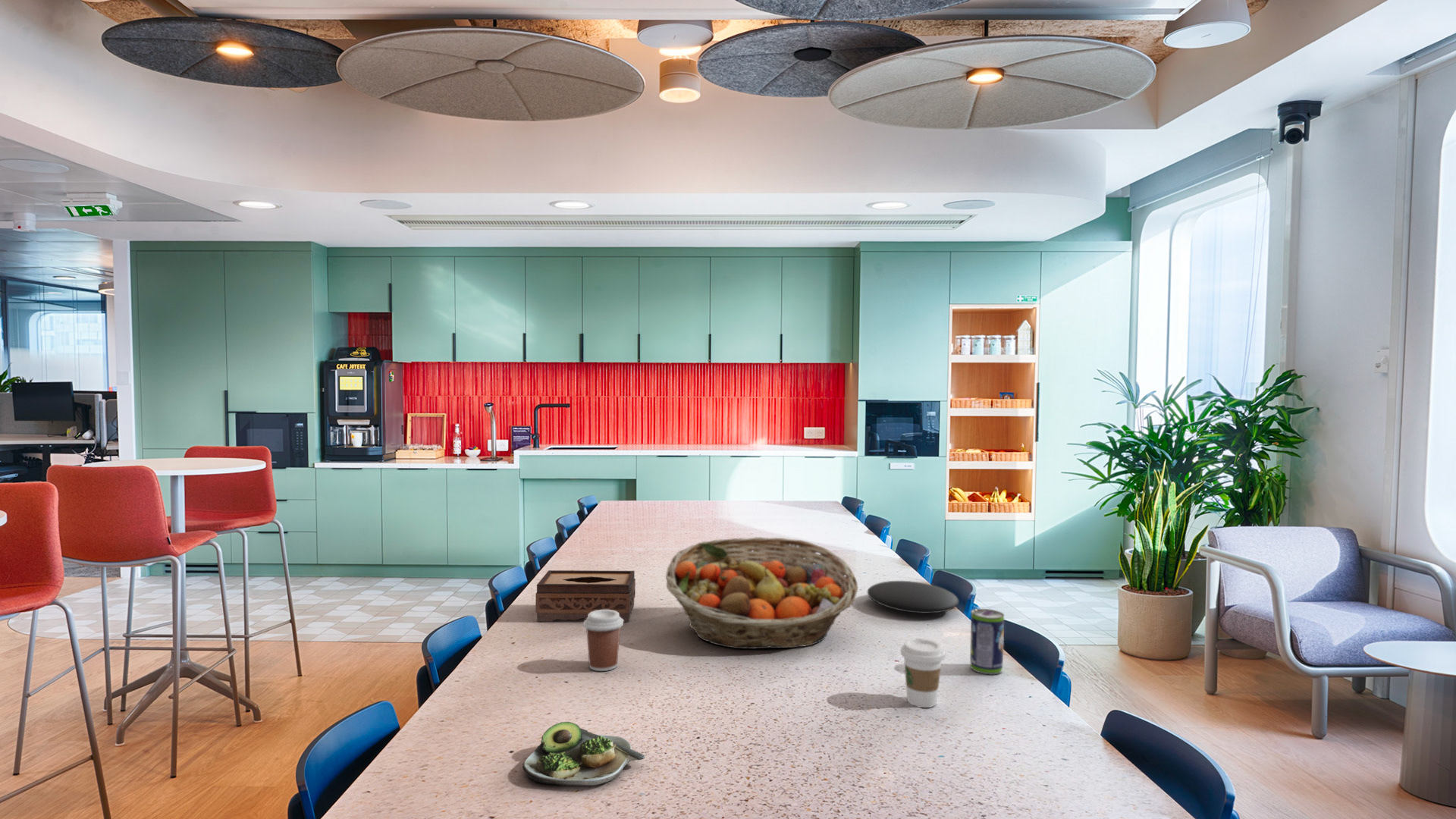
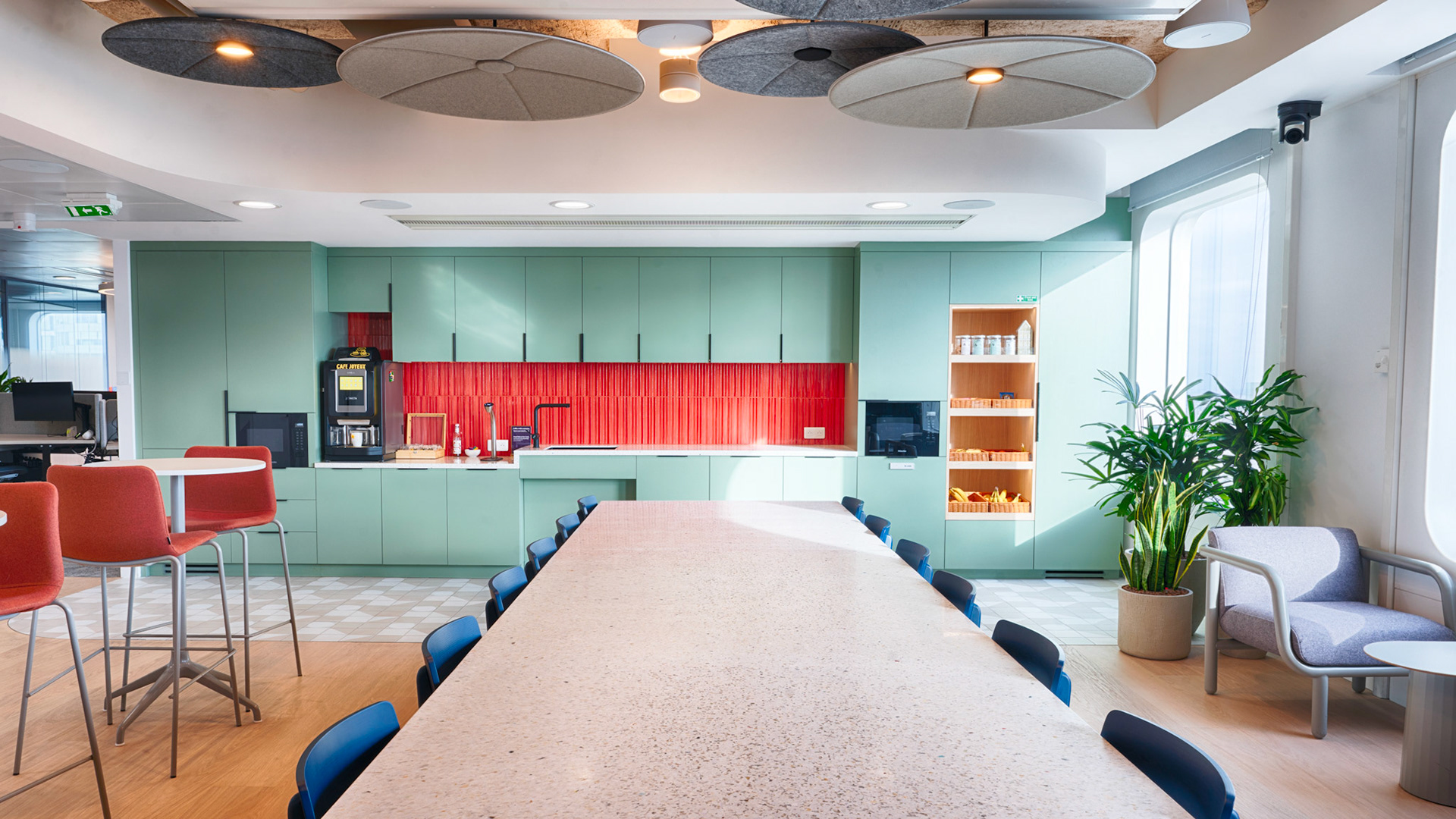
- beverage can [969,608,1005,675]
- coffee cup [582,610,624,672]
- tissue box [535,570,636,623]
- salad plate [522,721,645,786]
- plate [867,580,959,614]
- coffee cup [900,638,946,708]
- fruit basket [665,536,858,650]
